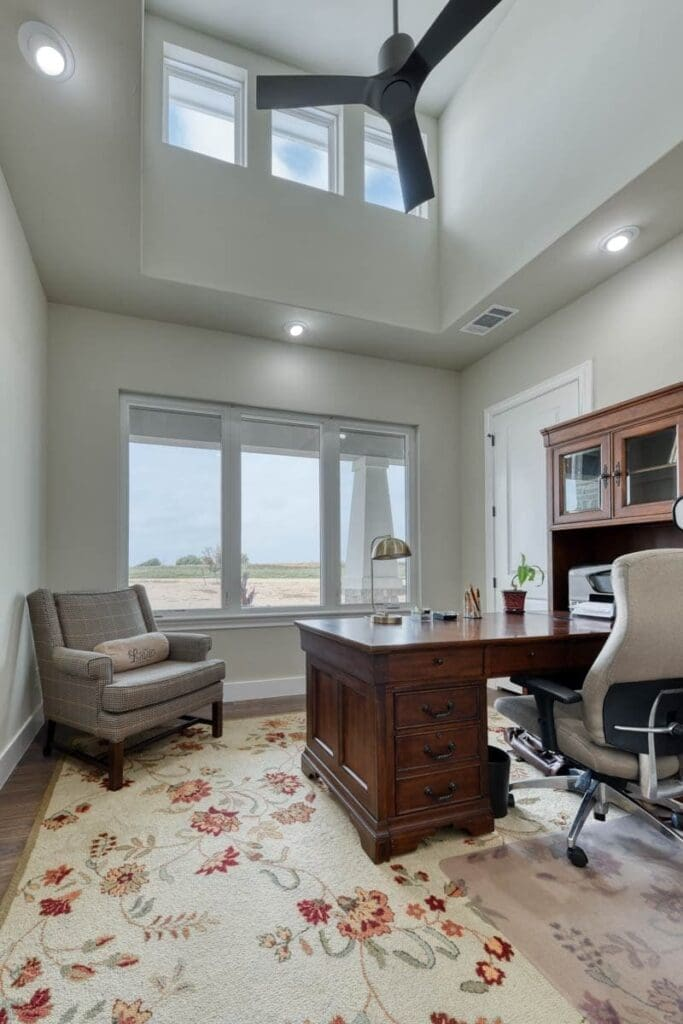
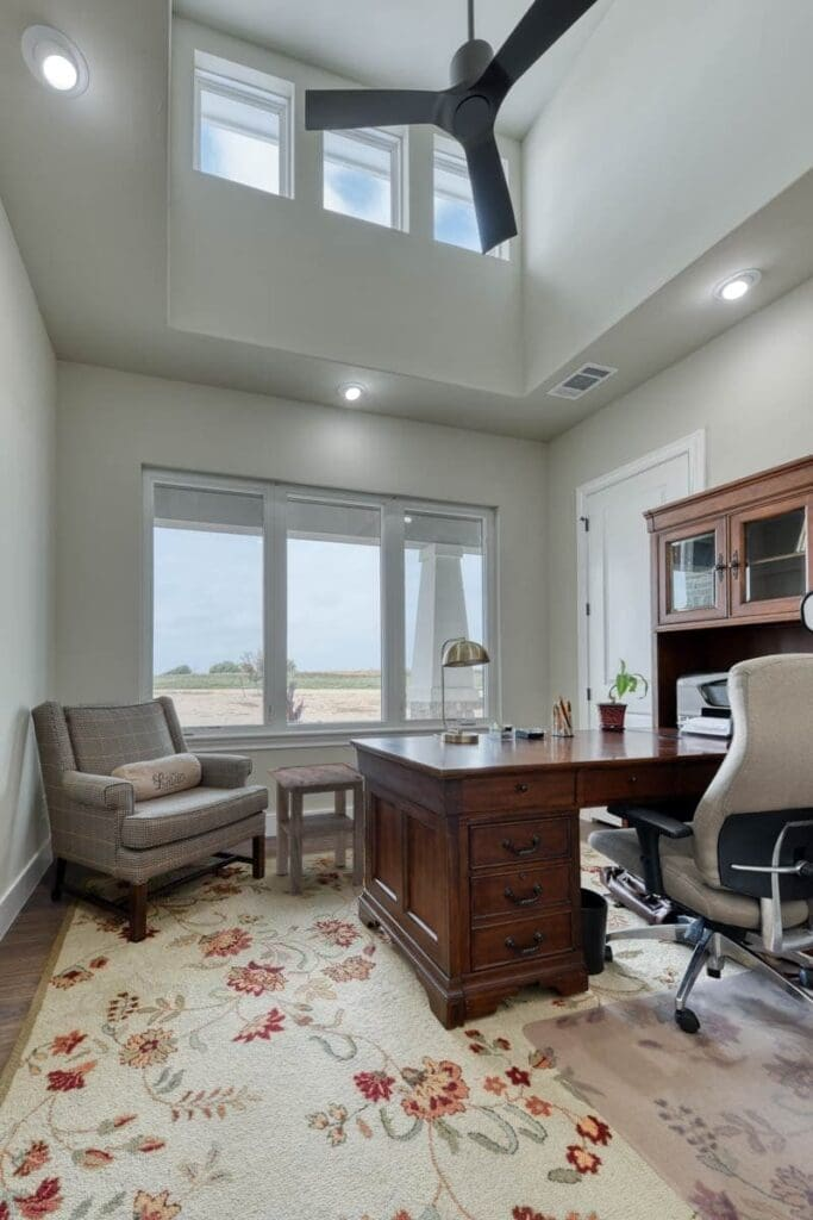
+ side table [265,761,365,897]
